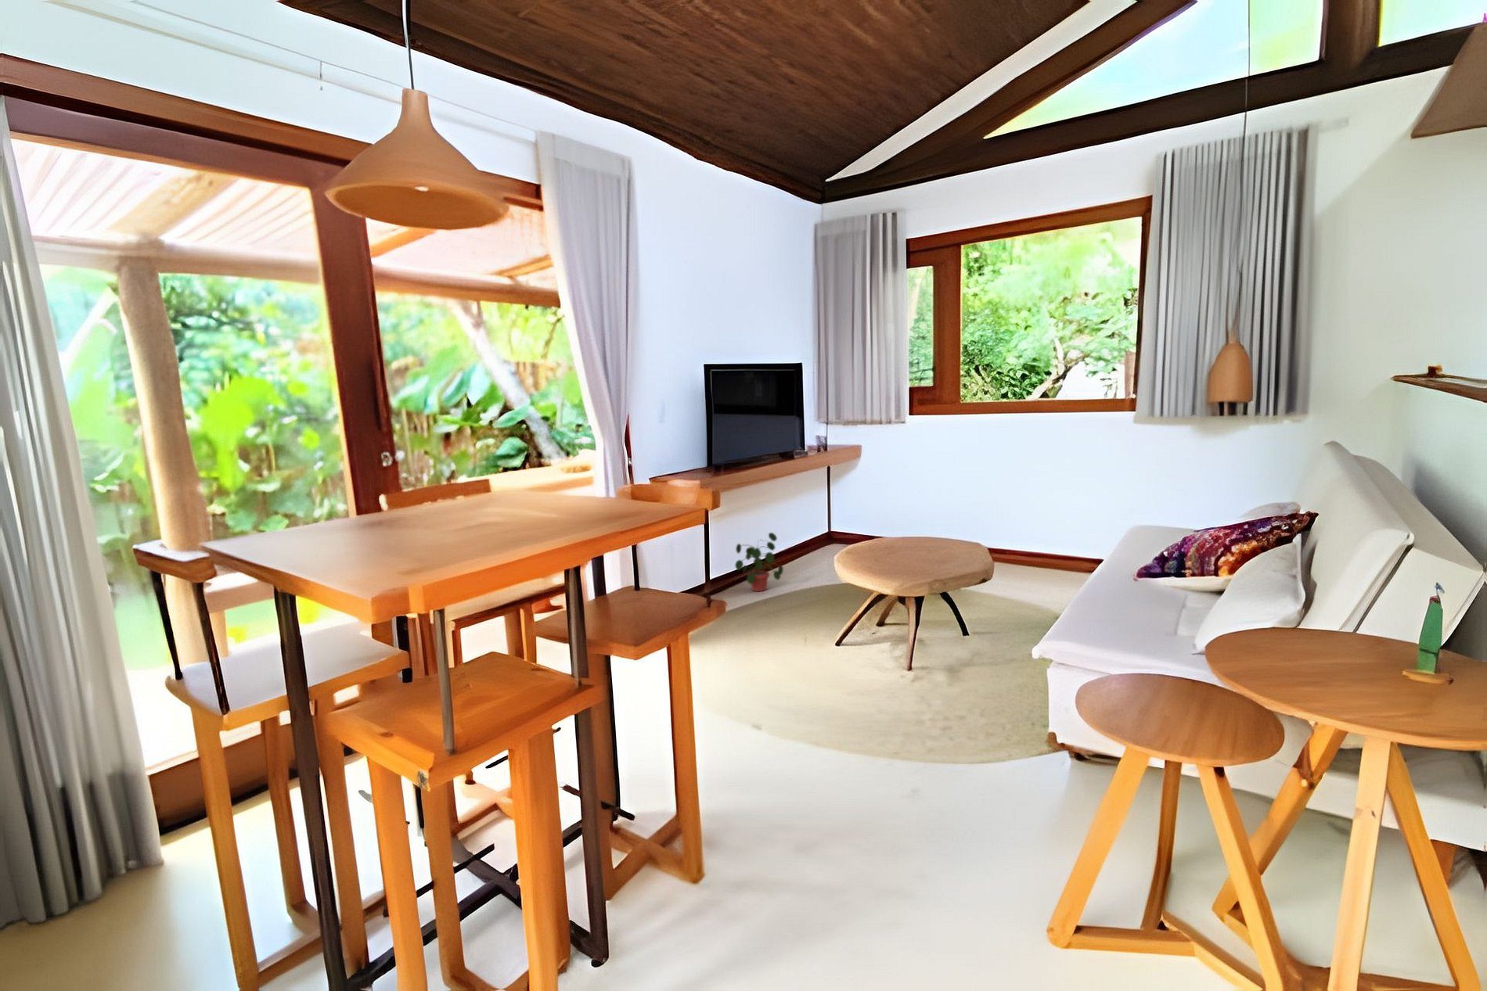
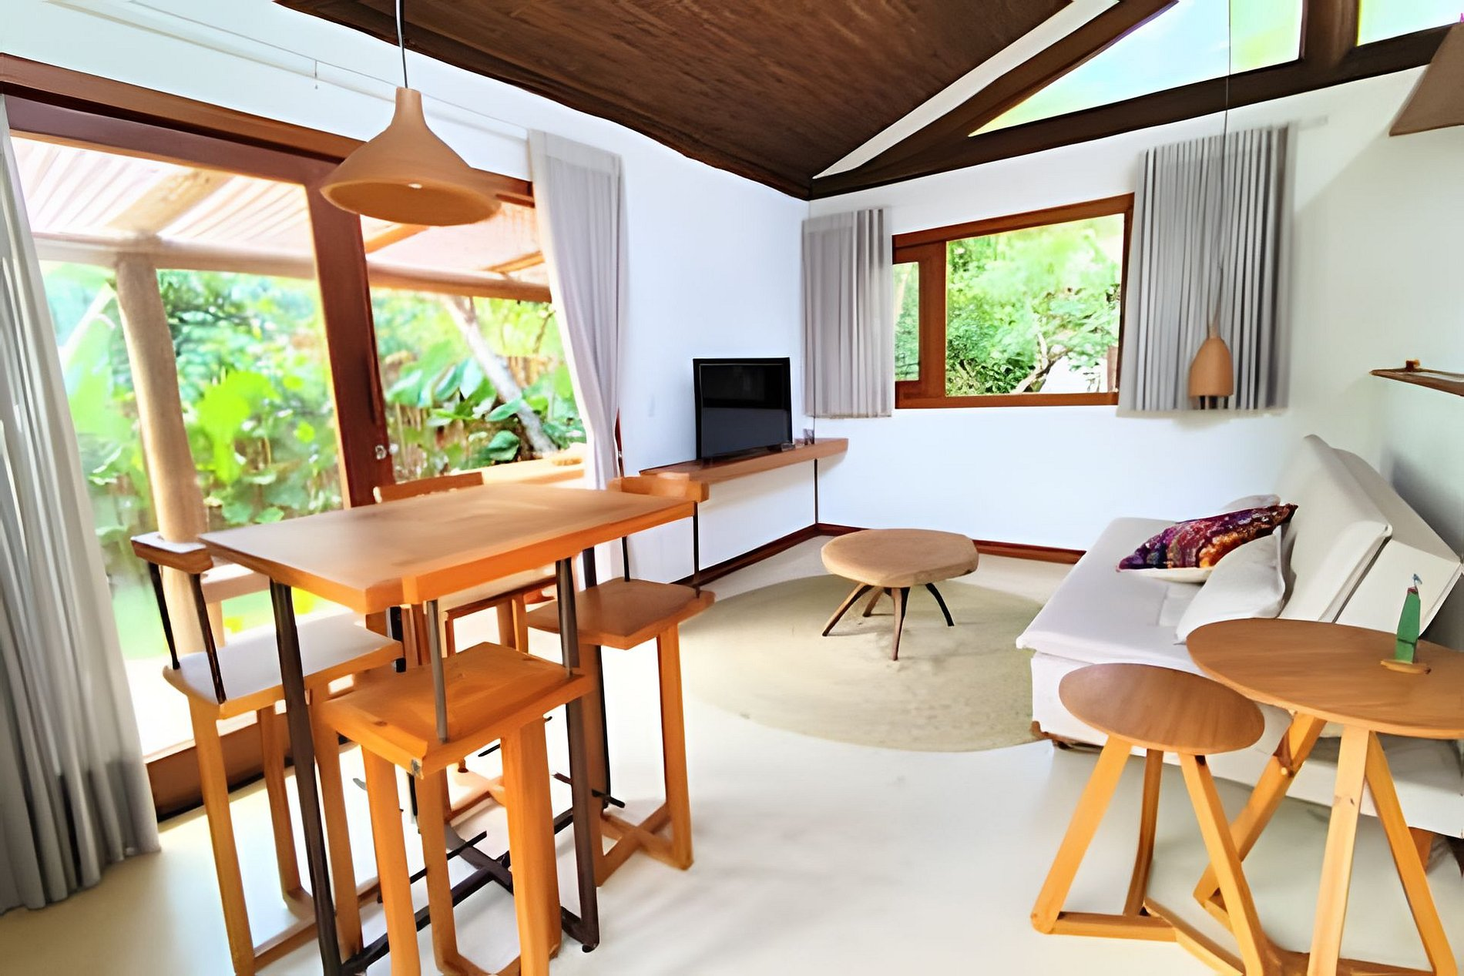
- potted plant [735,532,784,592]
